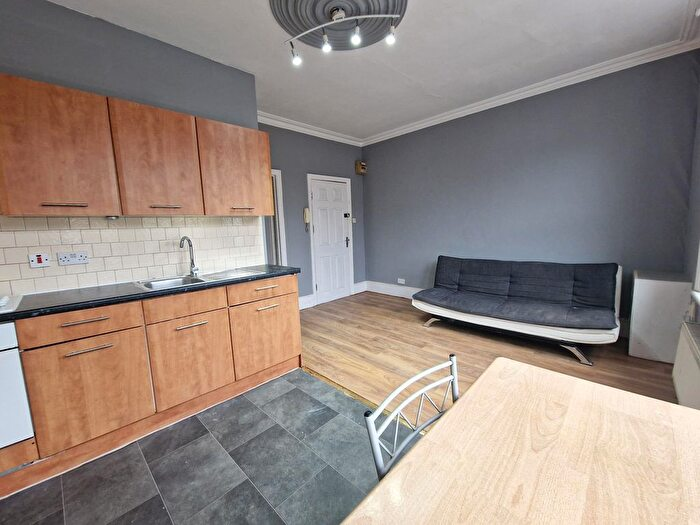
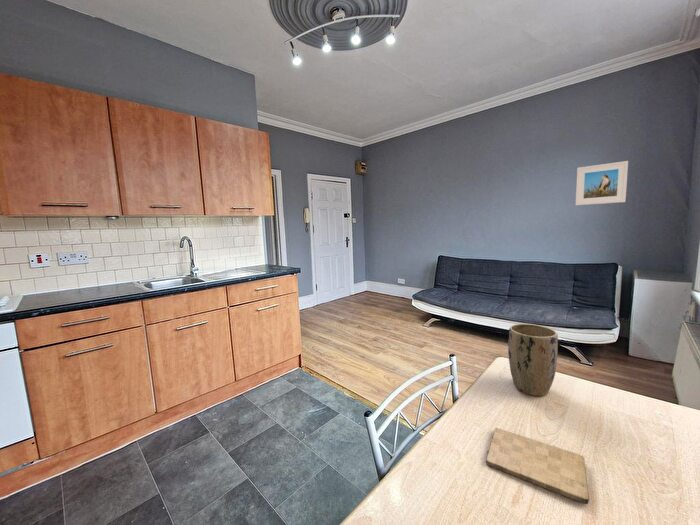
+ cutting board [485,427,590,505]
+ plant pot [507,323,559,397]
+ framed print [574,160,629,206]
